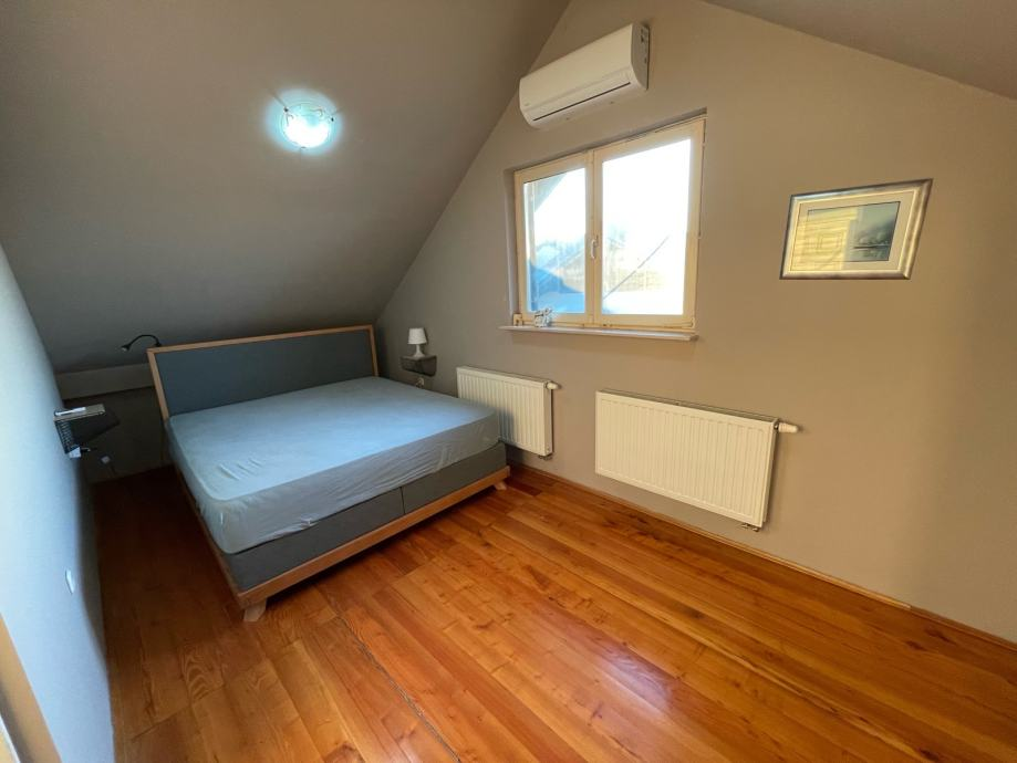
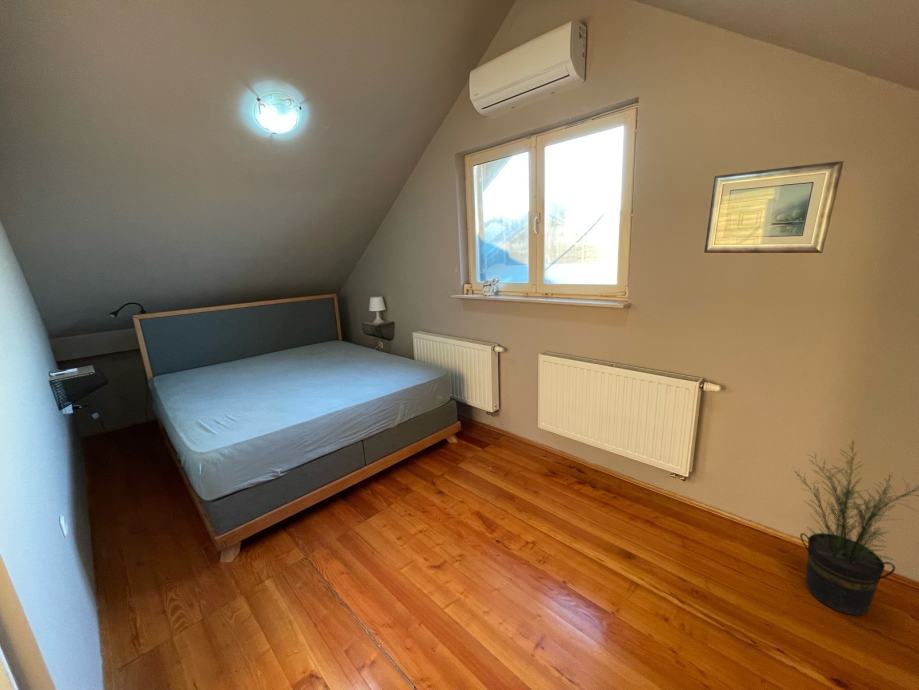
+ potted plant [784,439,919,616]
